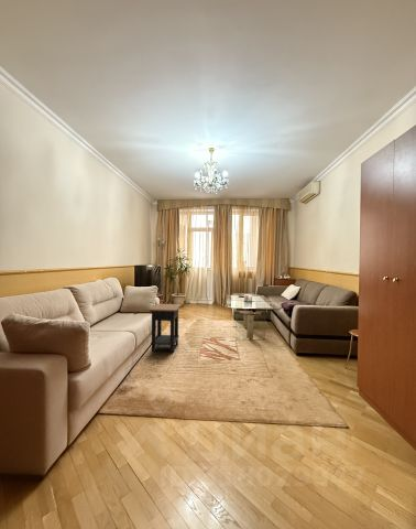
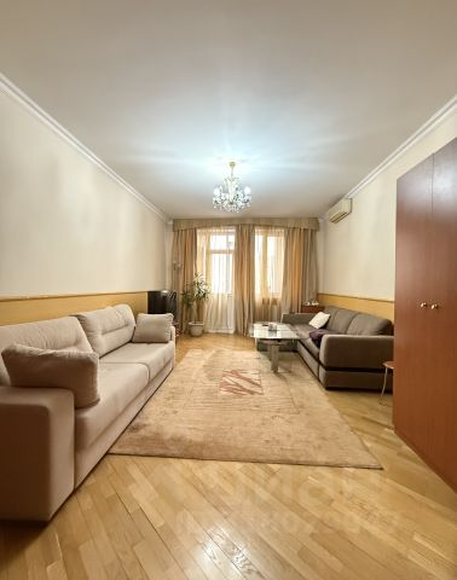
- side table [147,303,183,354]
